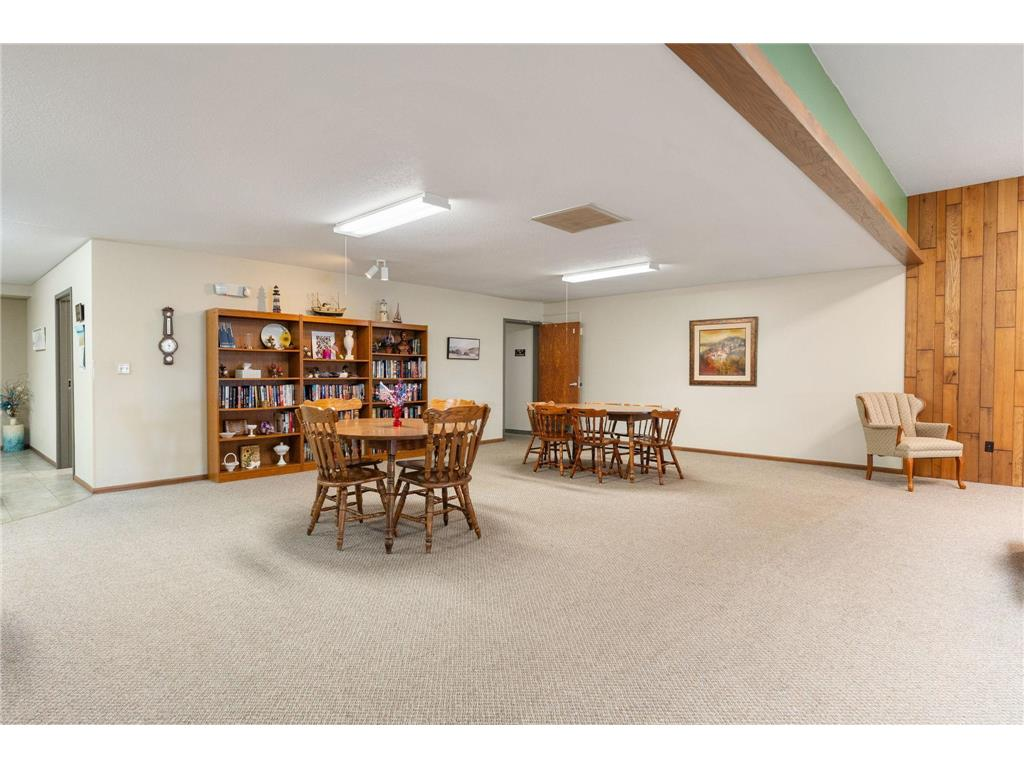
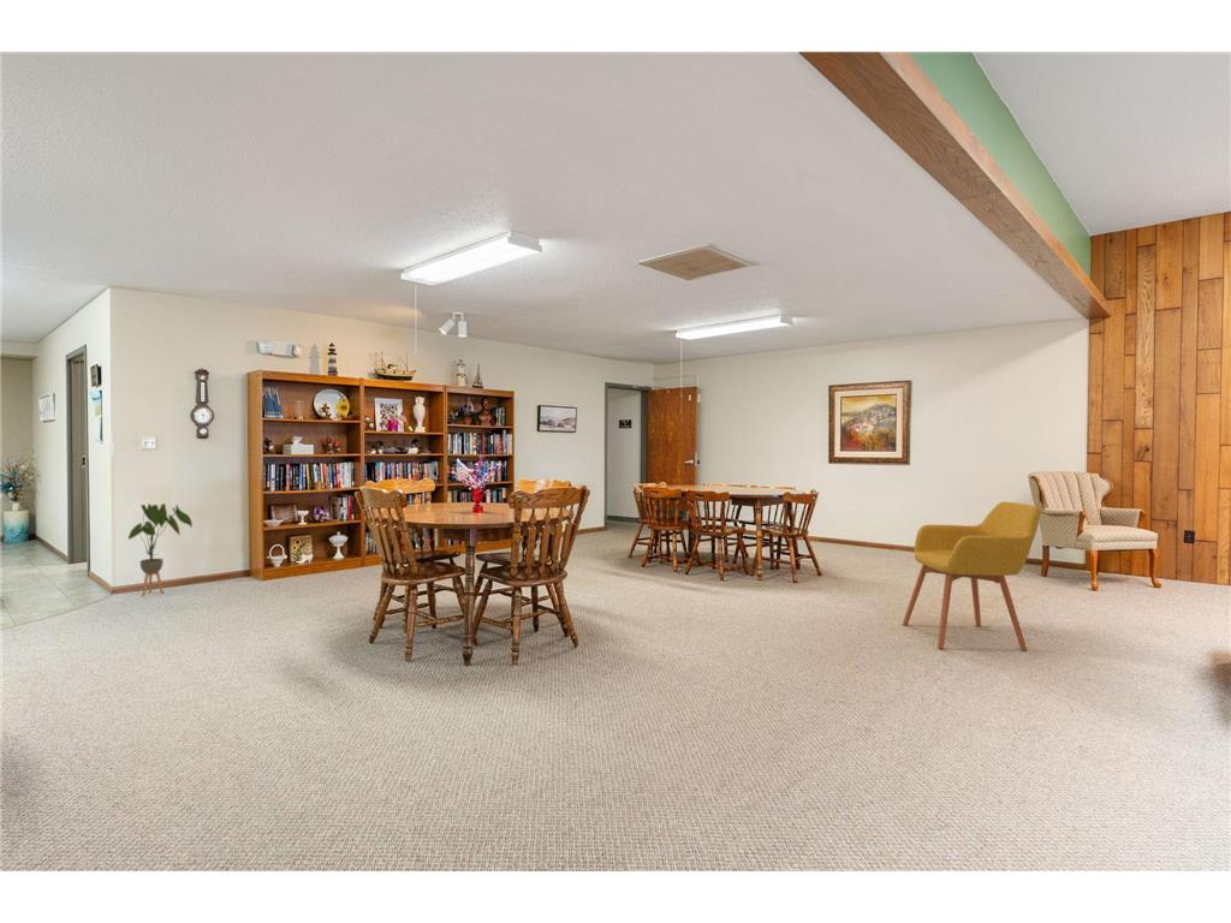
+ house plant [127,502,194,597]
+ armchair [902,500,1042,651]
